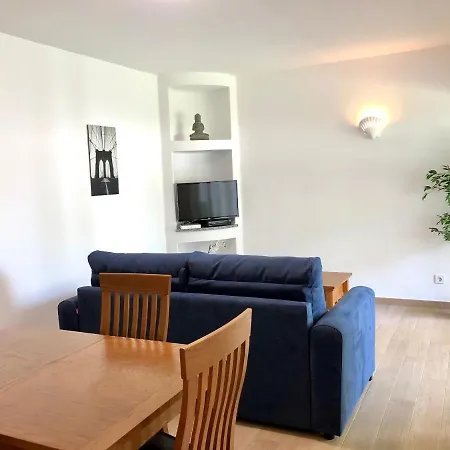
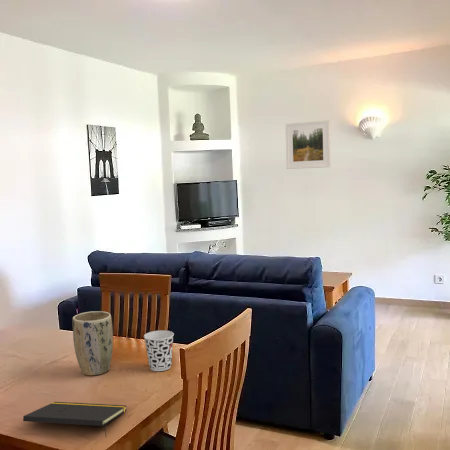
+ cup [143,329,175,372]
+ notepad [22,401,127,437]
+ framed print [285,119,332,170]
+ plant pot [72,310,114,376]
